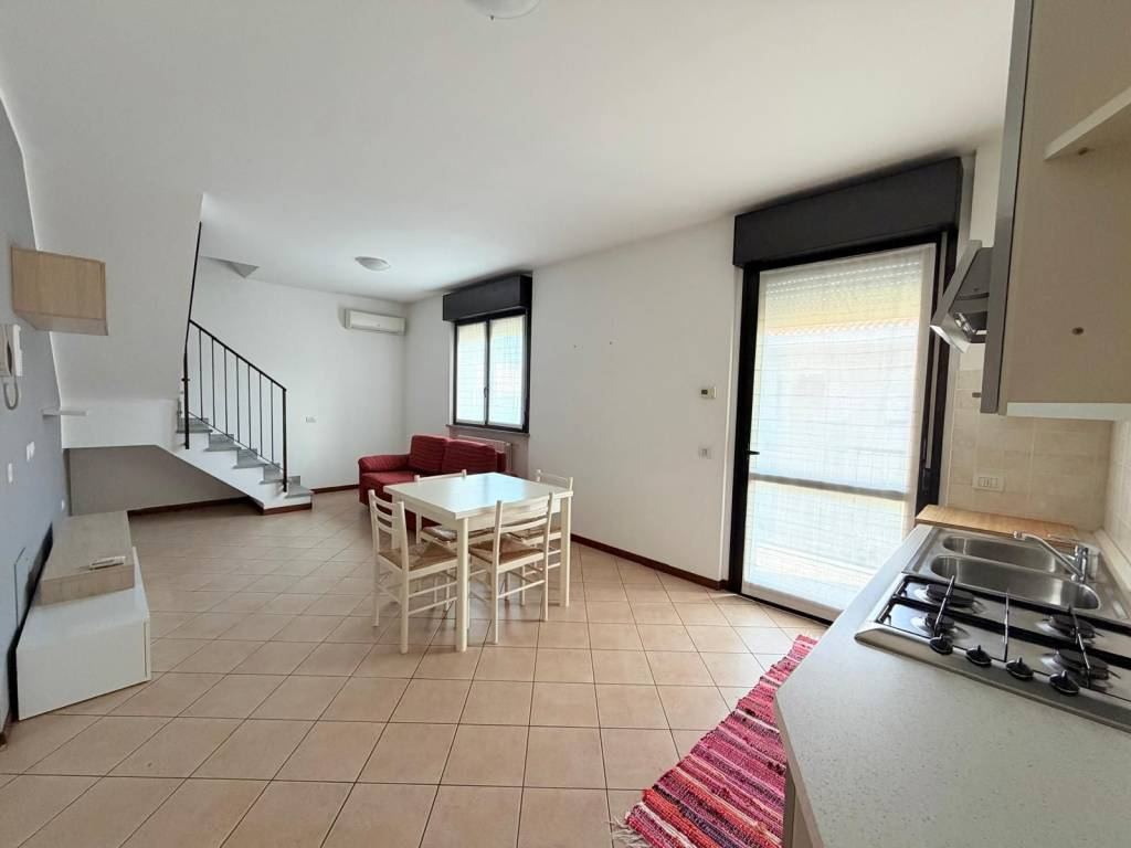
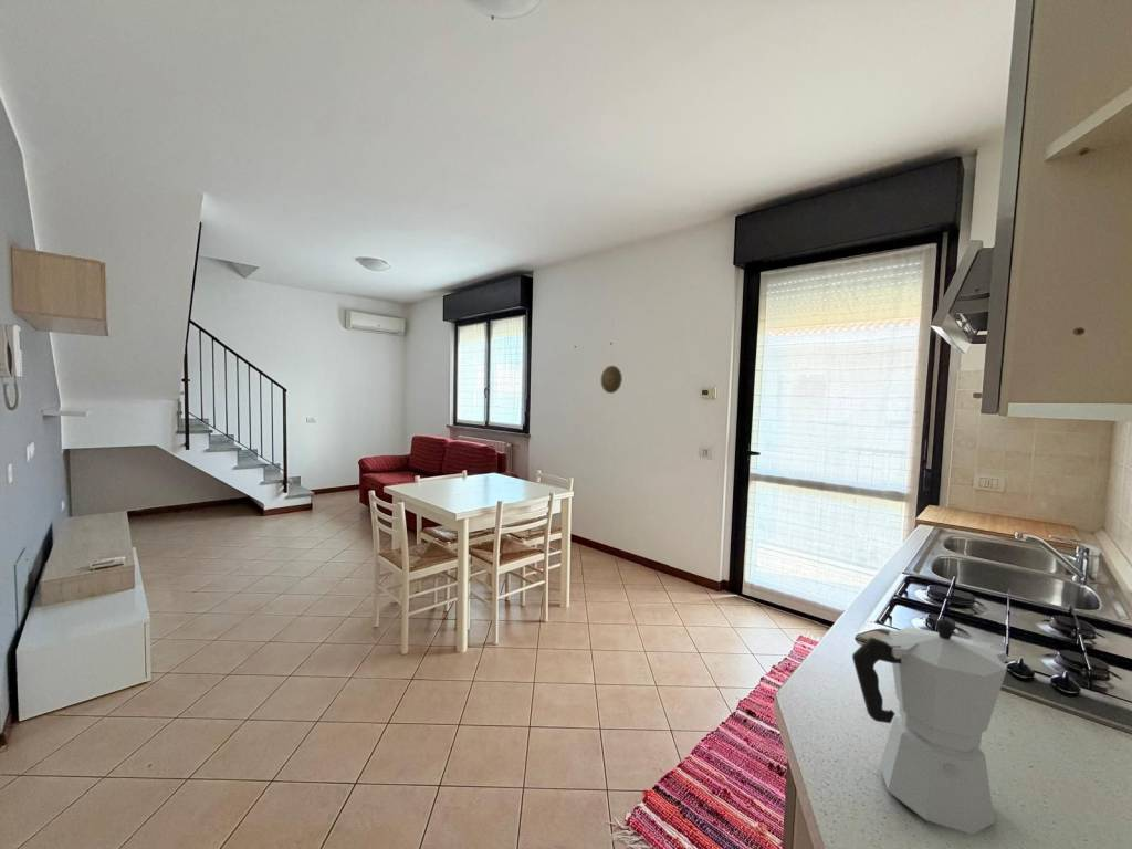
+ moka pot [851,618,1016,836]
+ decorative plate [600,365,623,395]
